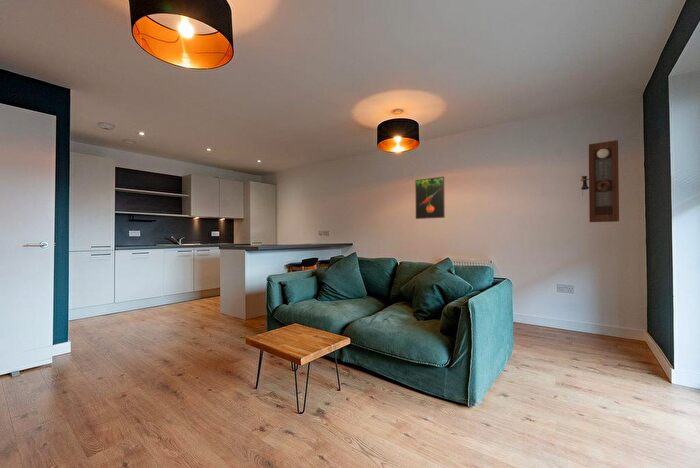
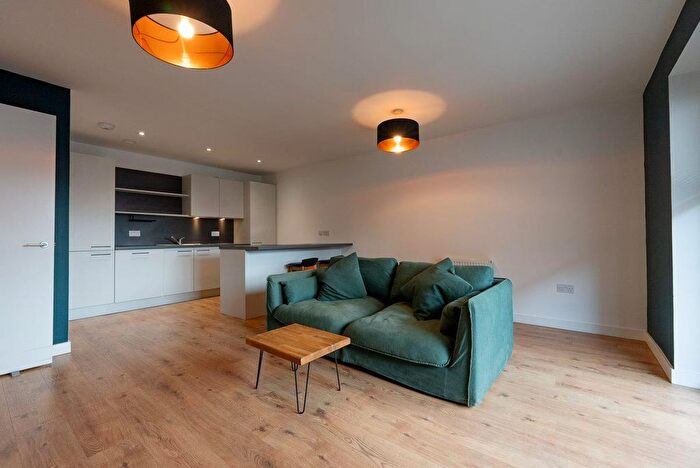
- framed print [414,176,446,220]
- pendulum clock [580,139,620,223]
